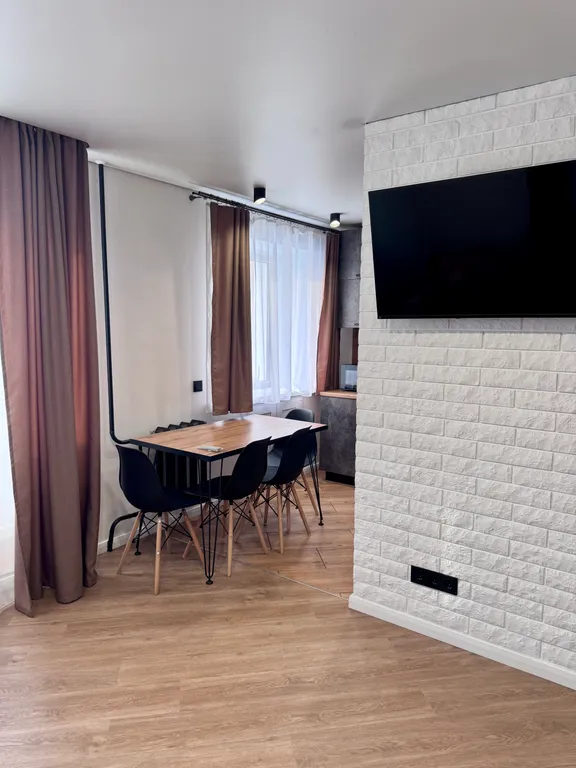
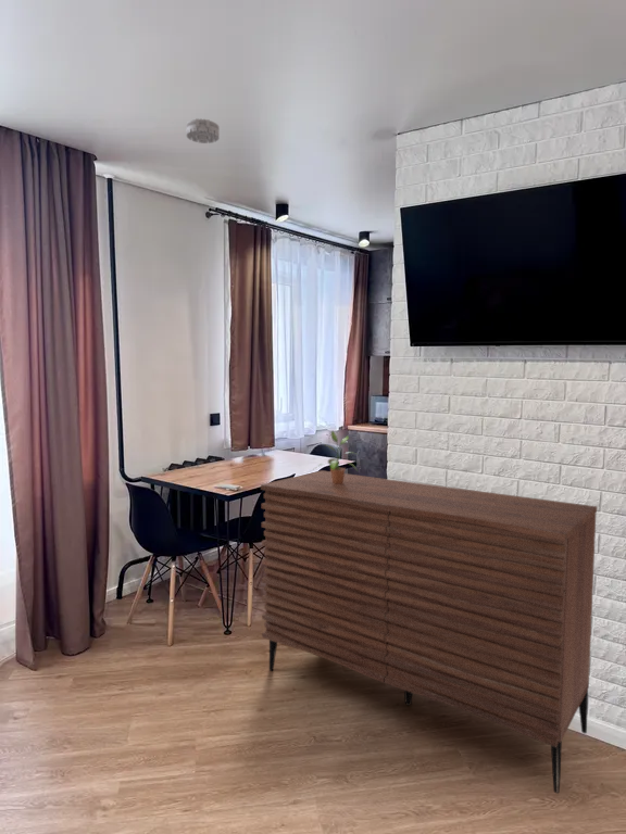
+ potted plant [313,429,361,484]
+ smoke detector [185,117,221,144]
+ sideboard [260,469,598,795]
